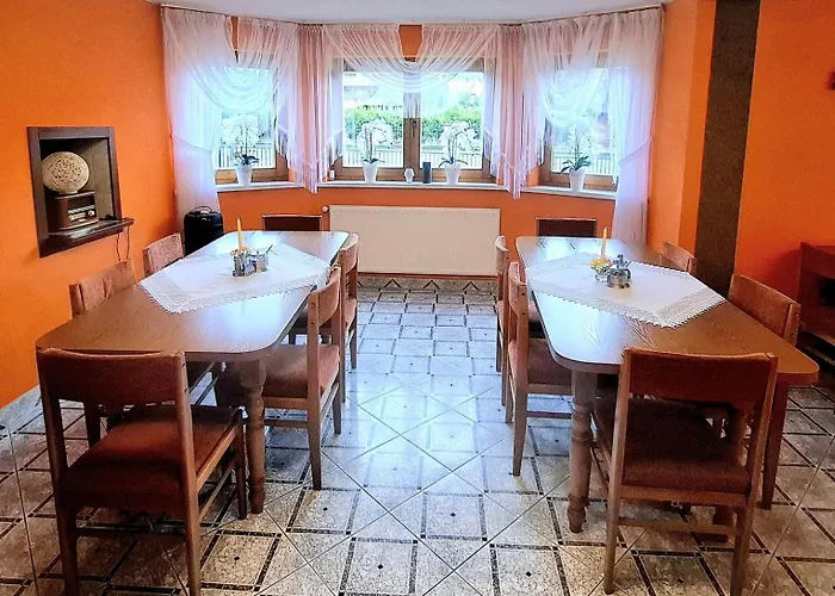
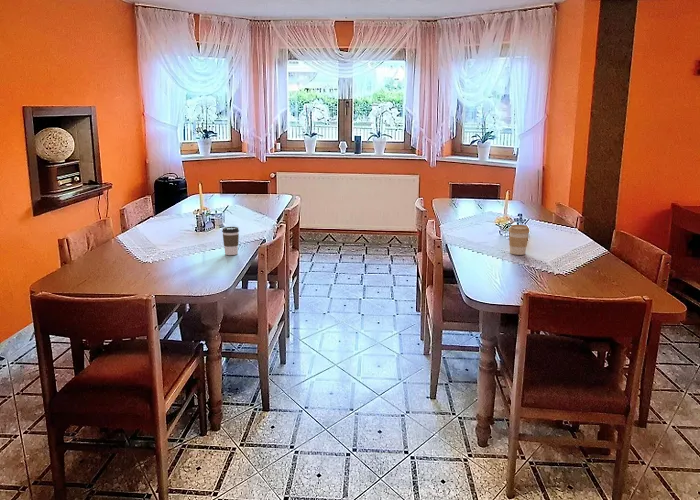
+ coffee cup [508,224,530,256]
+ coffee cup [221,226,240,256]
